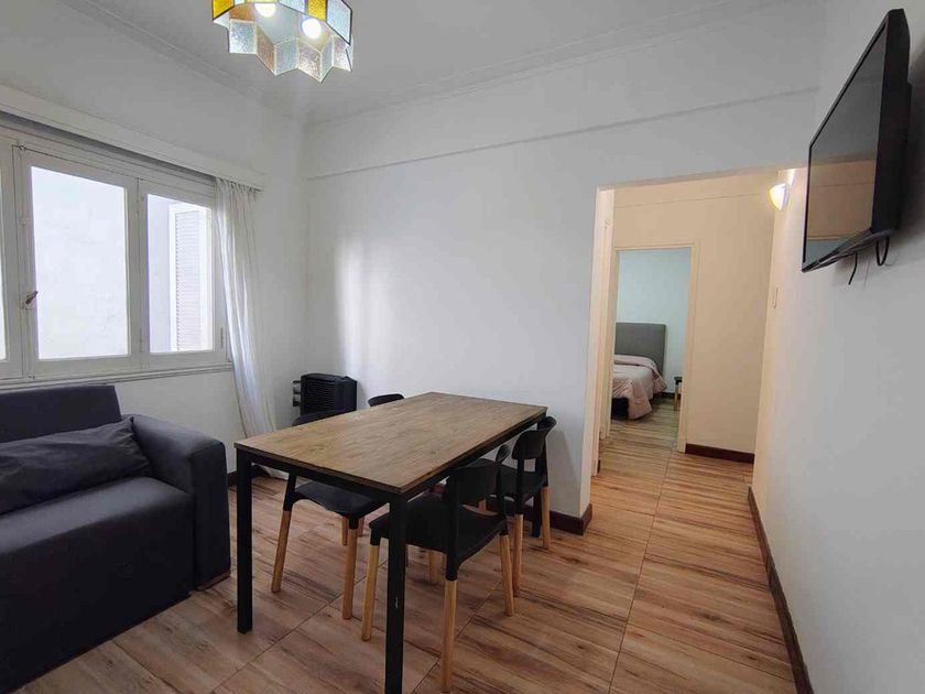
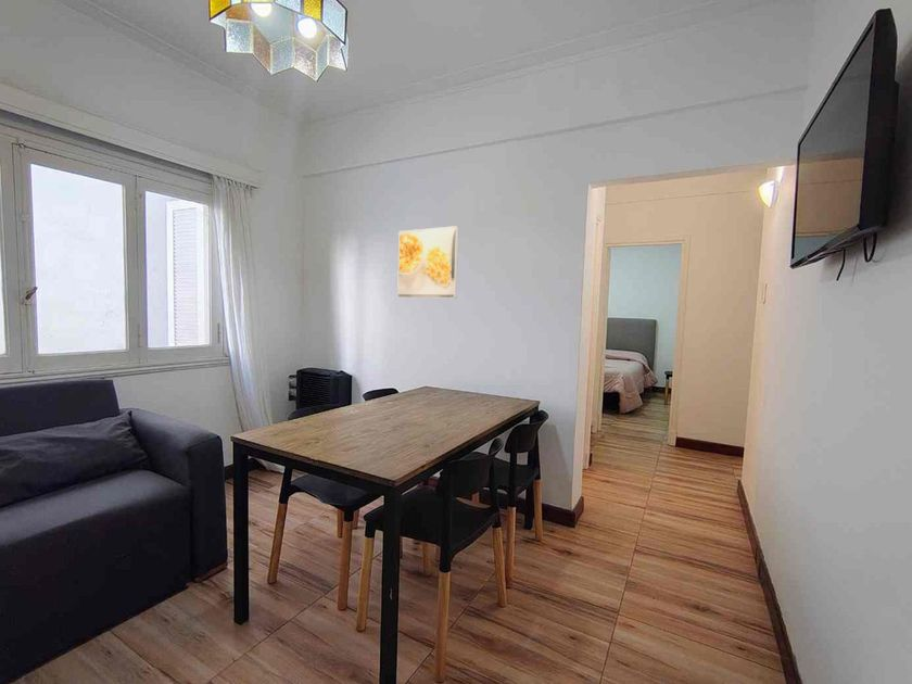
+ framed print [396,225,459,300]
